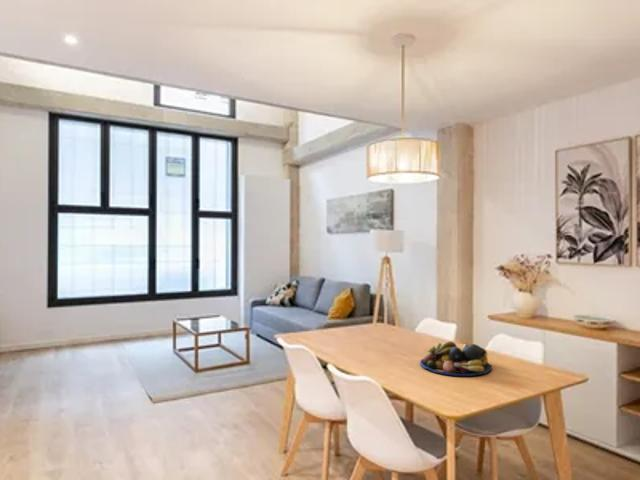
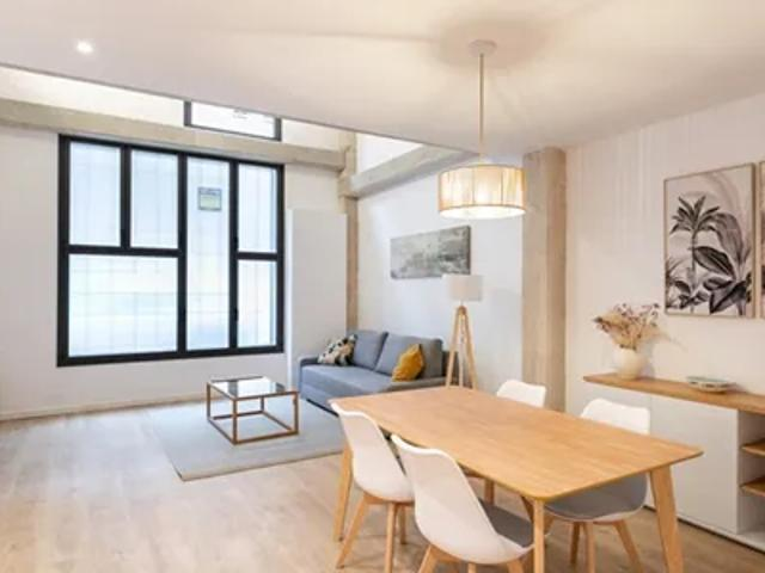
- fruit bowl [419,340,493,377]
